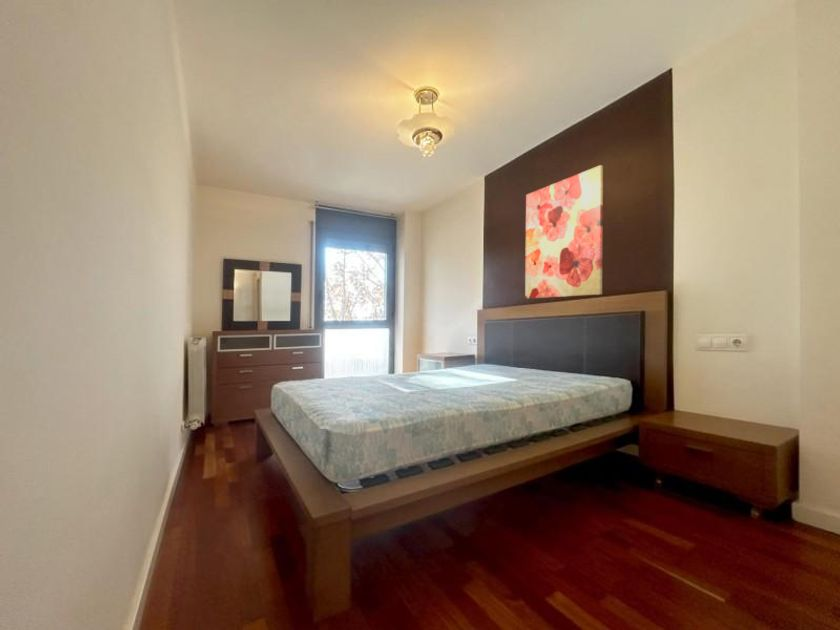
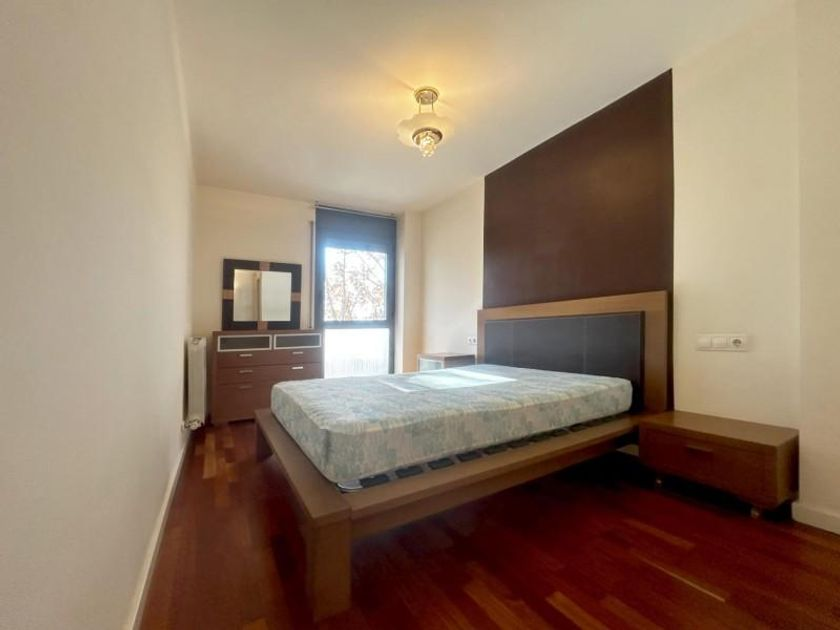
- wall art [524,164,604,300]
